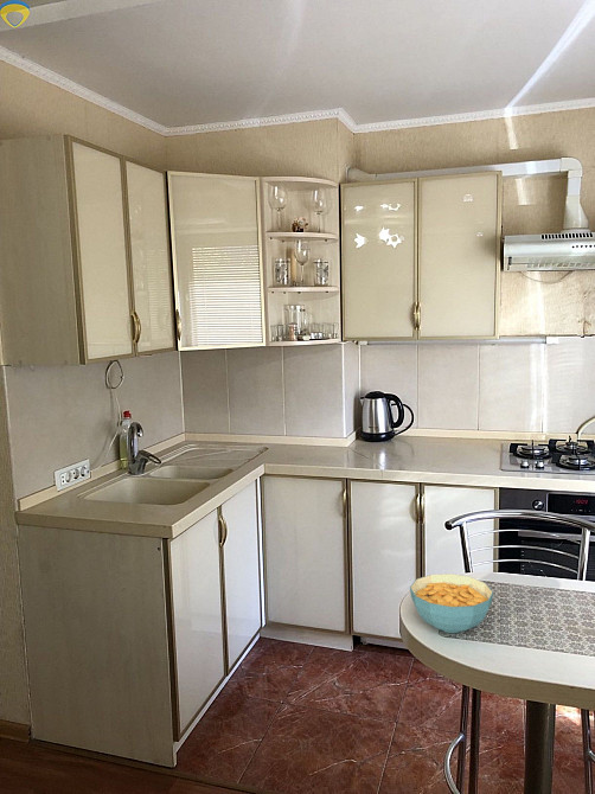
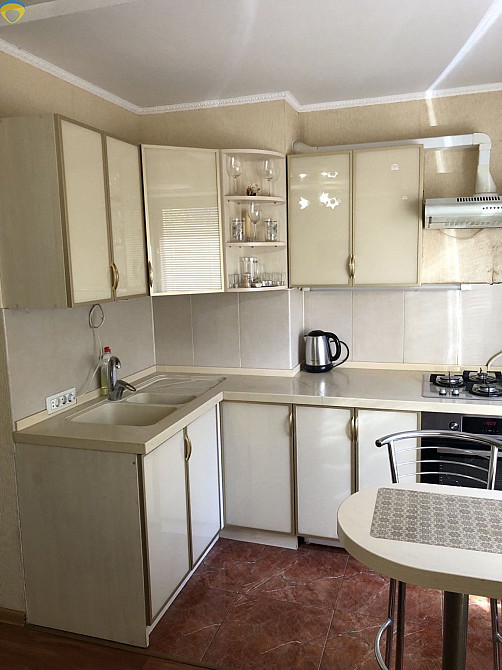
- cereal bowl [409,572,494,634]
